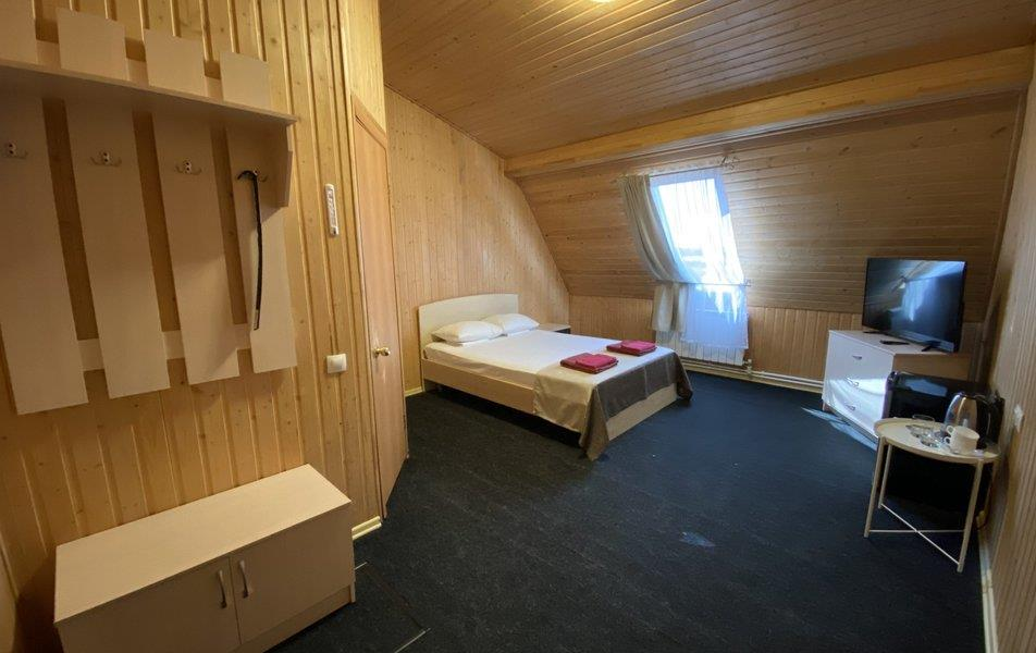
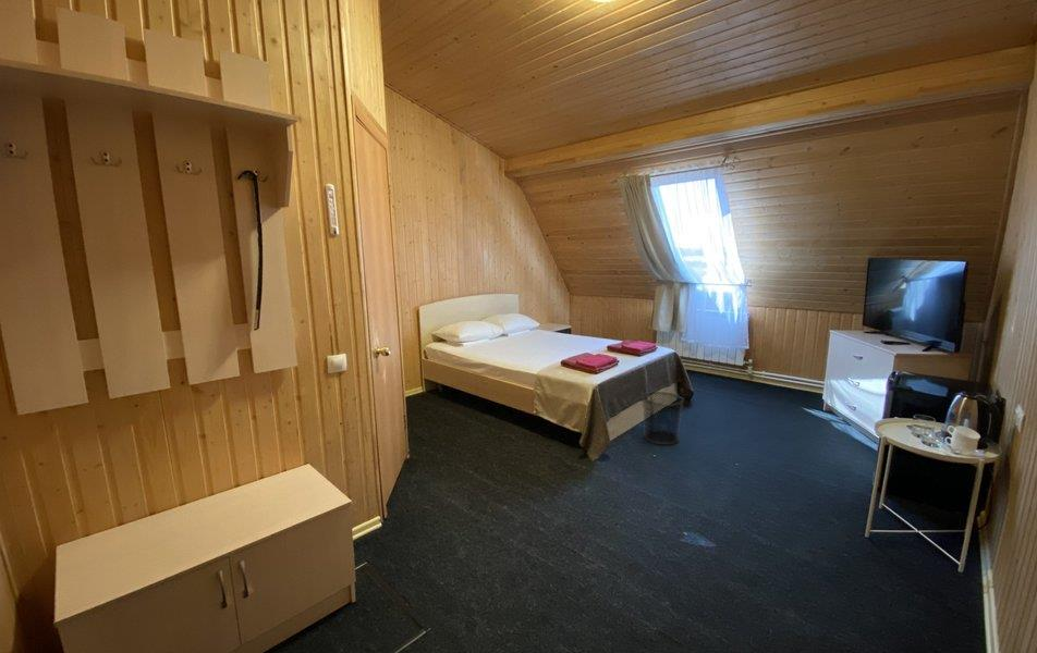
+ waste bin [640,391,685,445]
